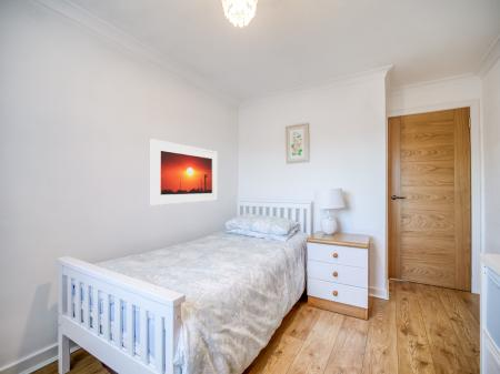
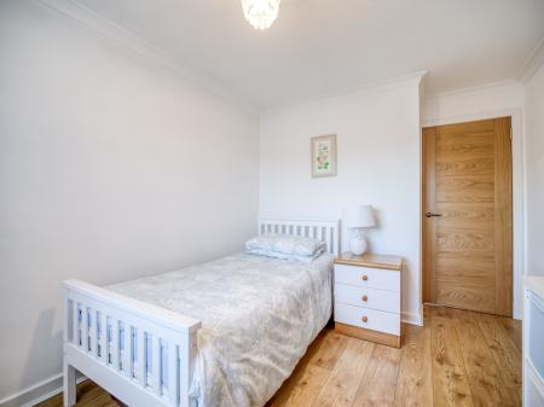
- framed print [150,138,219,206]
